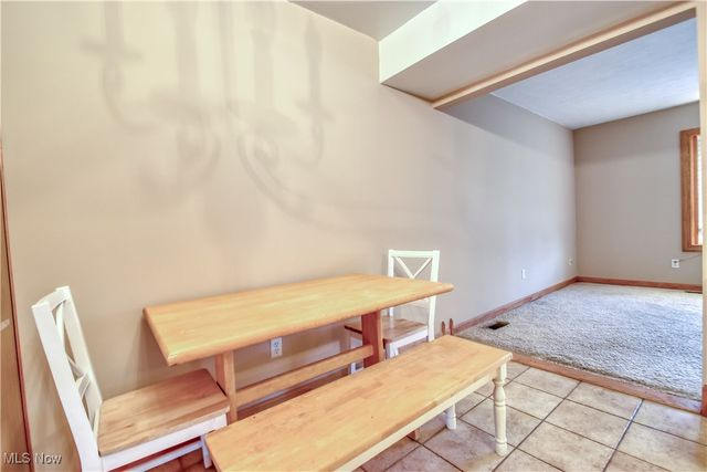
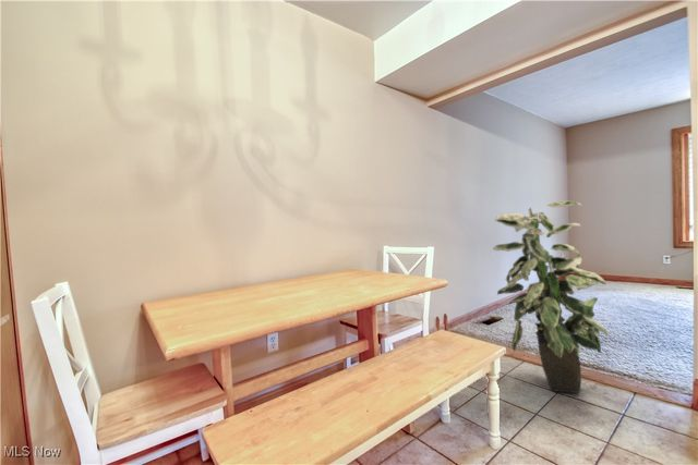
+ indoor plant [492,199,611,394]
